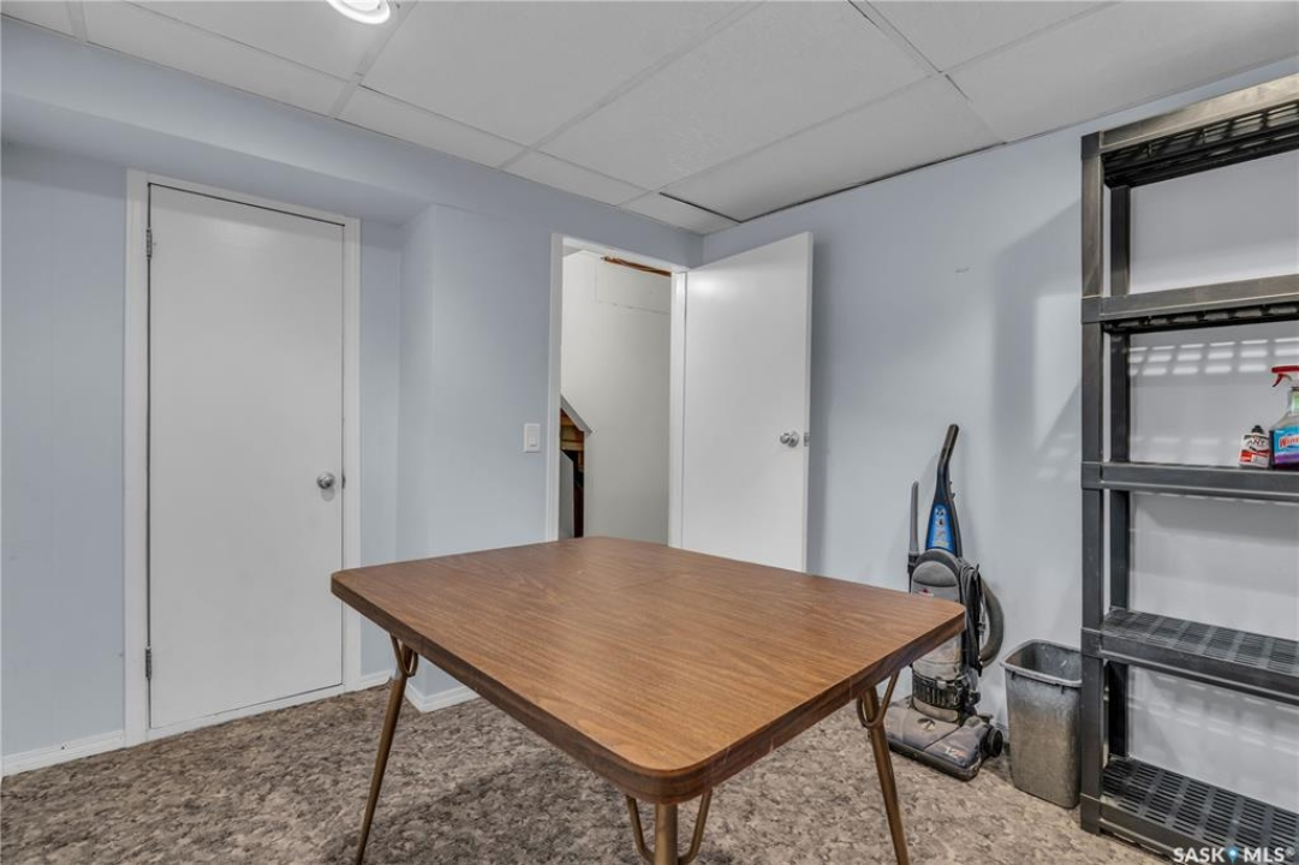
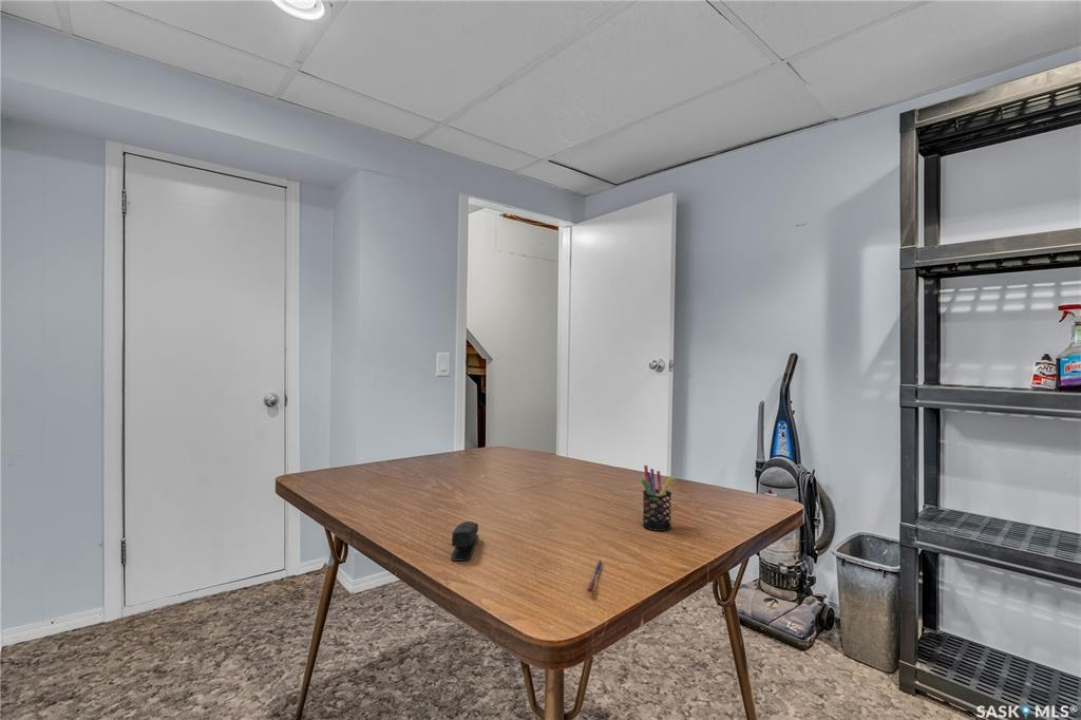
+ stapler [450,520,480,562]
+ pen holder [640,464,674,532]
+ pen [586,559,604,594]
